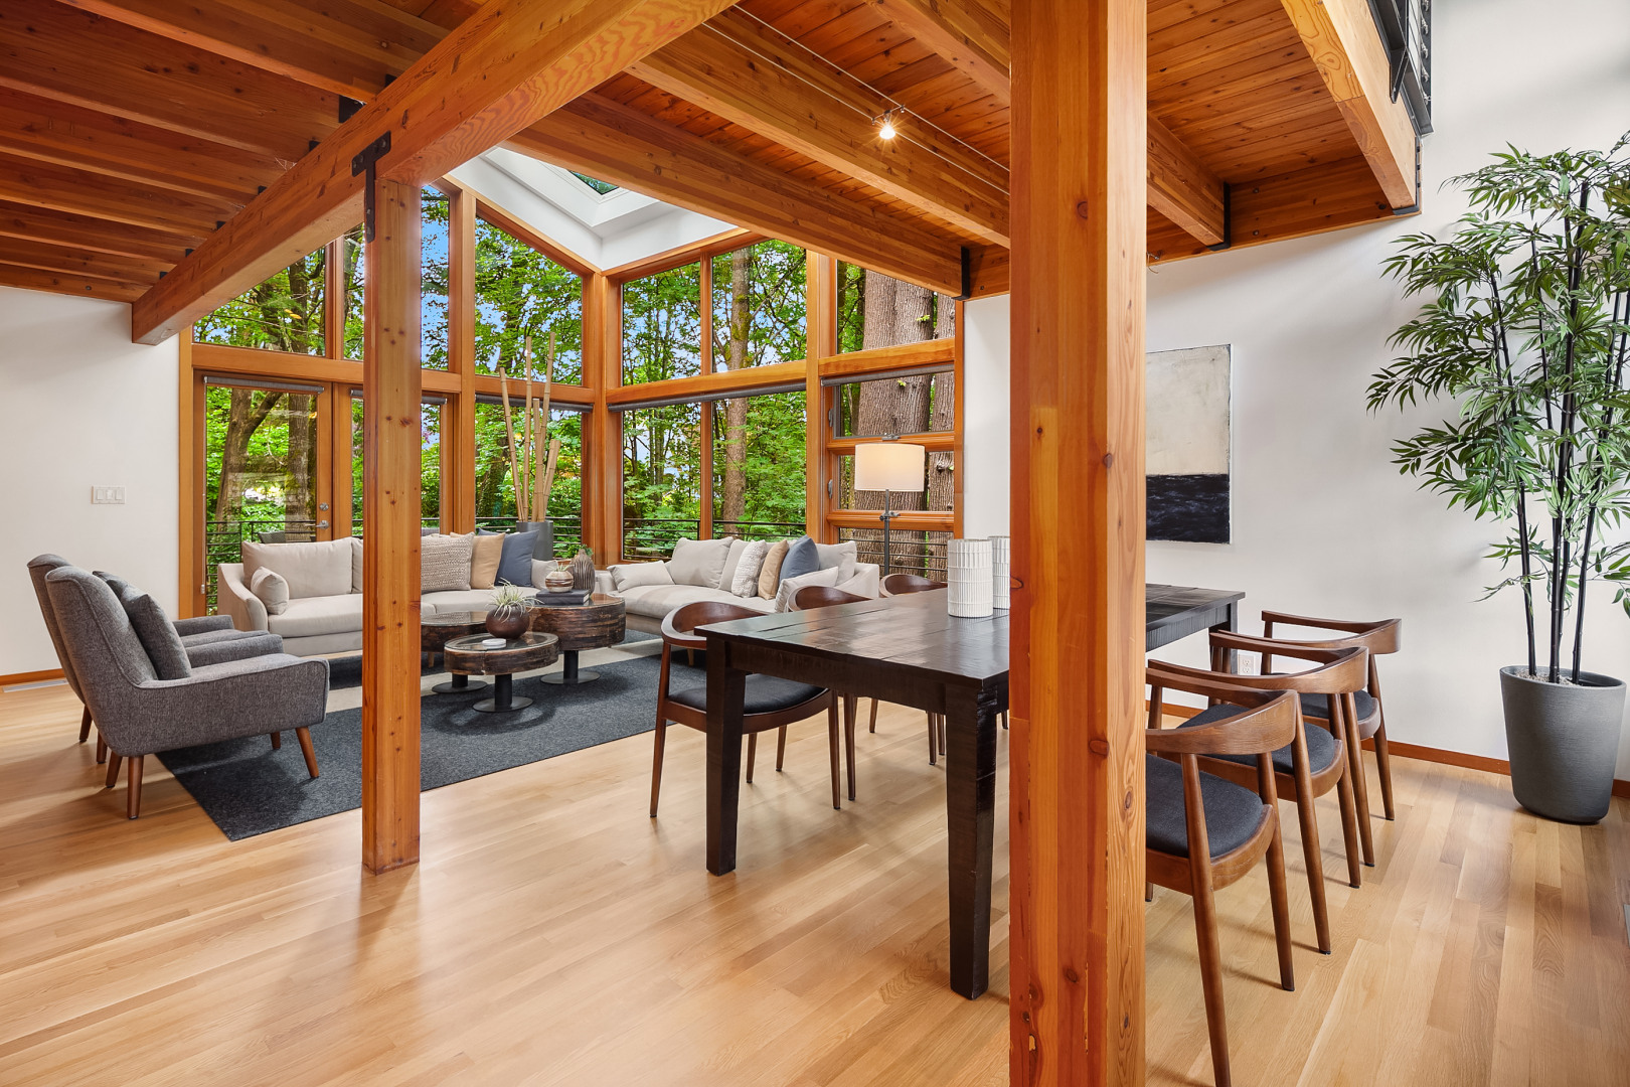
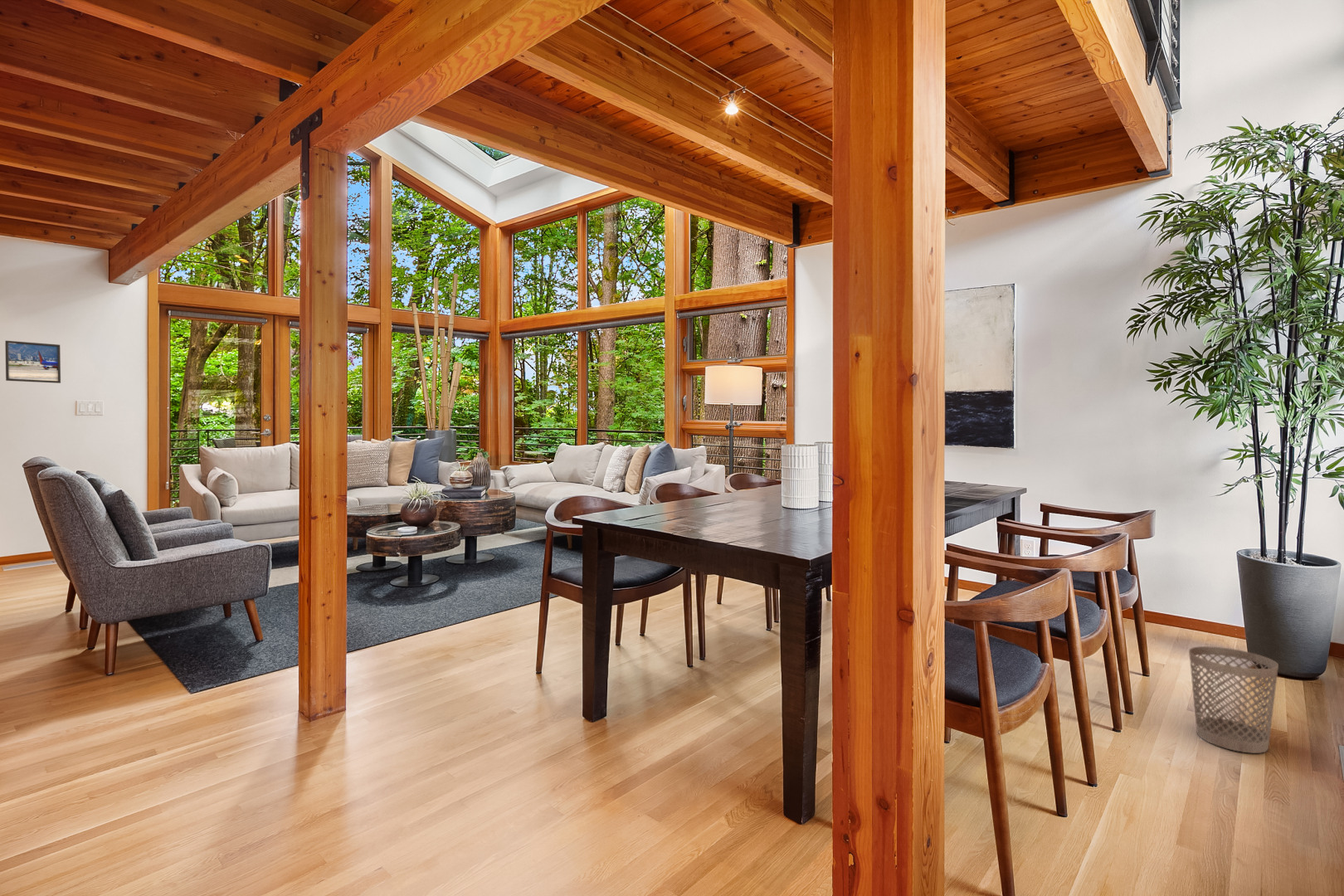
+ wastebasket [1188,645,1279,754]
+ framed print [4,340,61,384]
